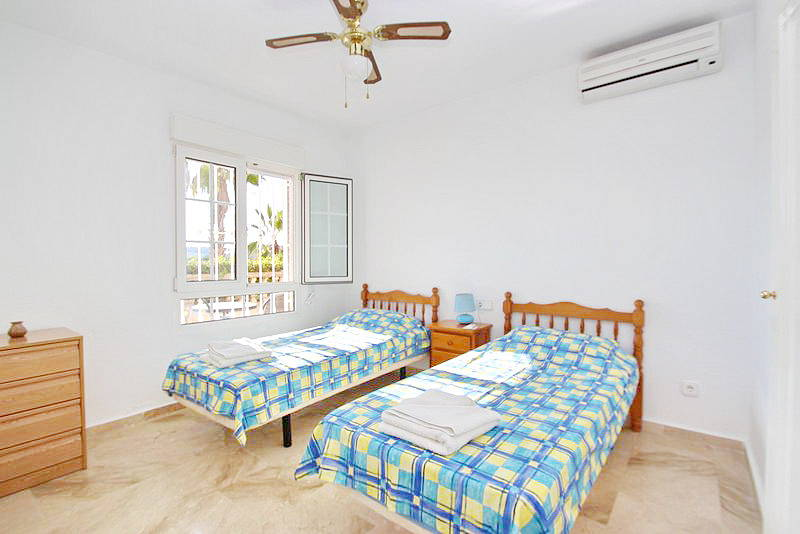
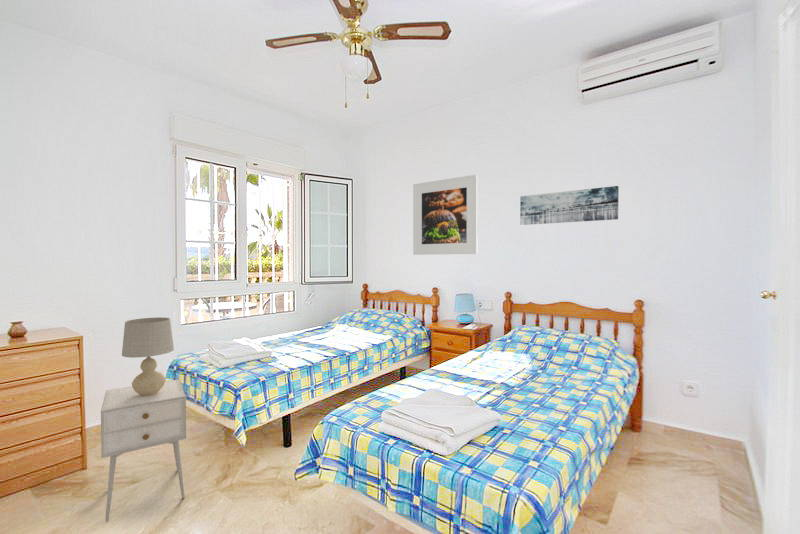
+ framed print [412,173,479,256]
+ nightstand [100,378,187,523]
+ wall art [519,185,620,226]
+ table lamp [121,316,175,396]
